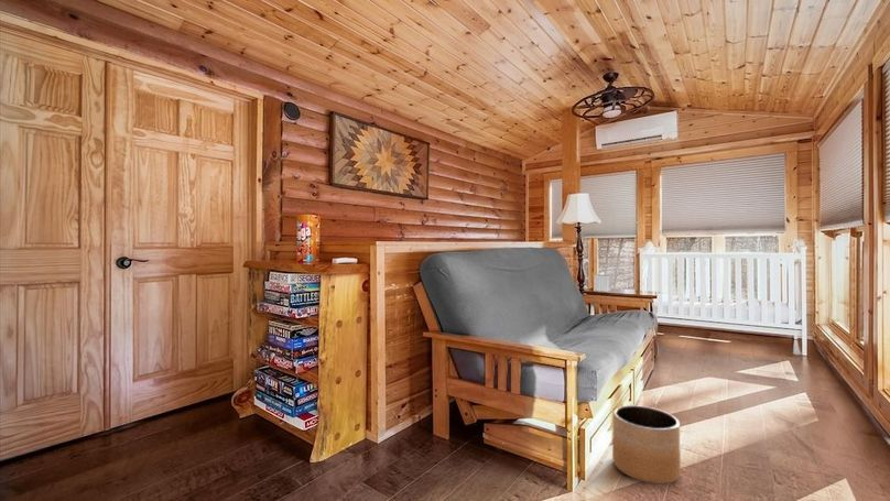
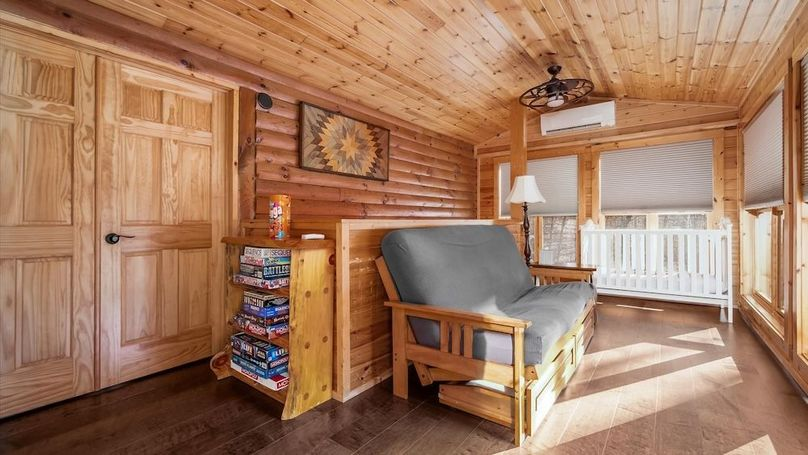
- planter [611,404,682,486]
